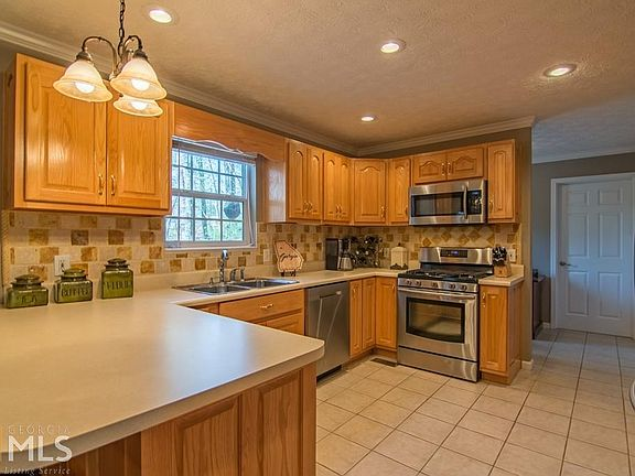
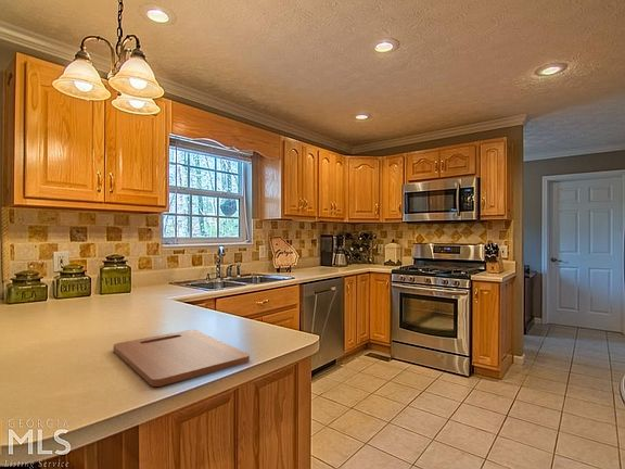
+ cutting board [112,329,251,388]
